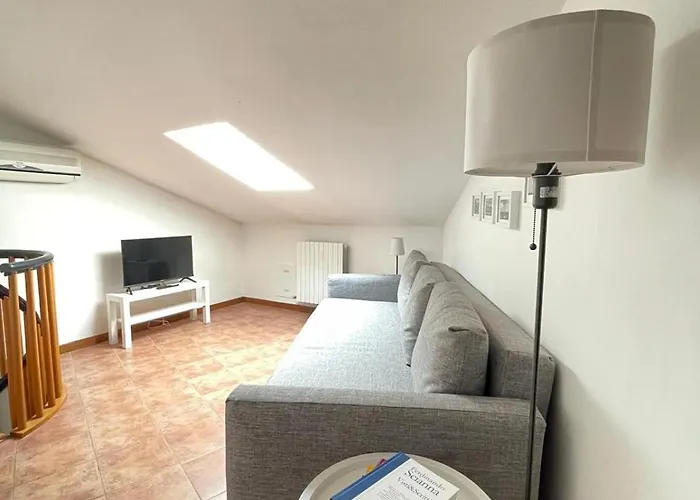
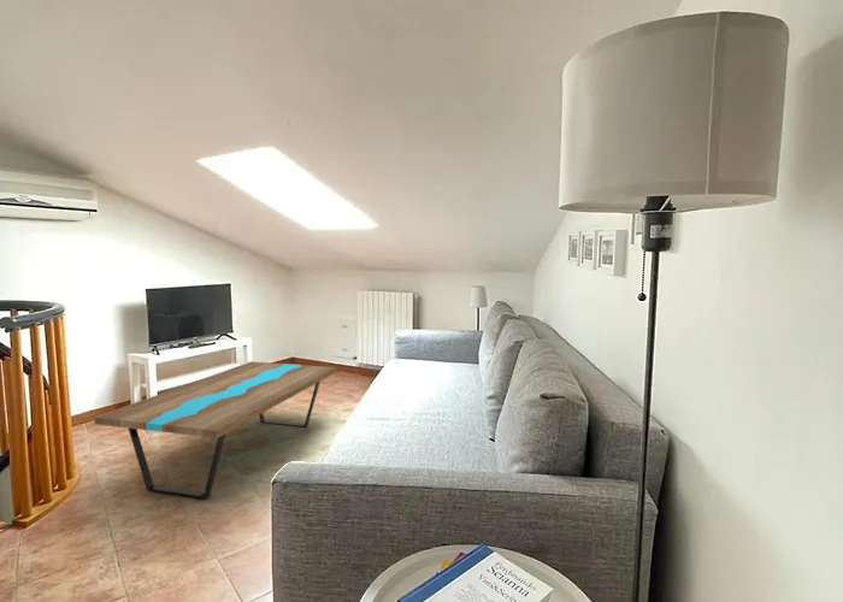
+ coffee table [93,360,338,500]
